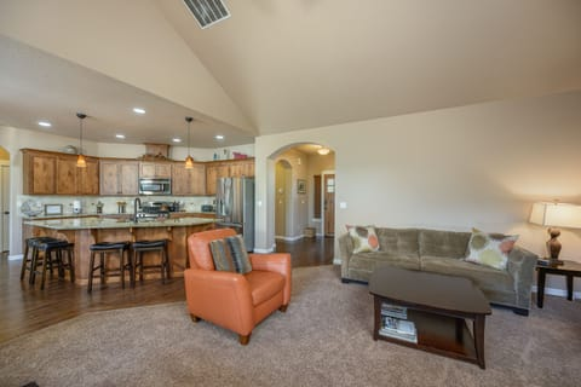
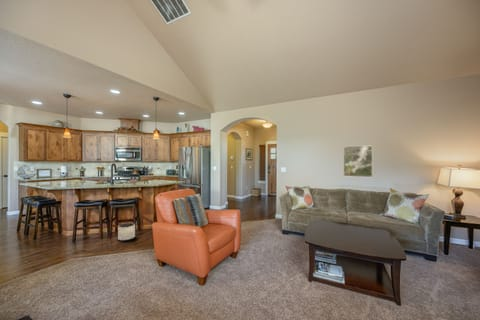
+ planter [117,222,136,242]
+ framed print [342,145,374,178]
